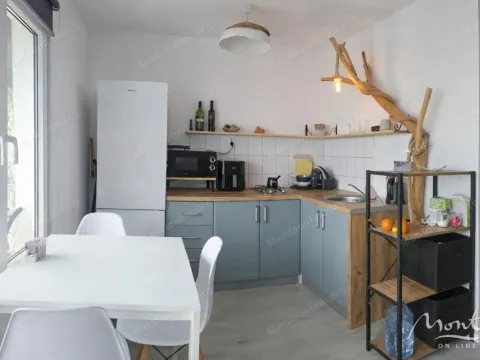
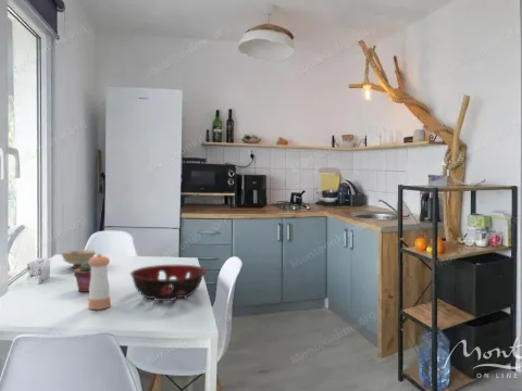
+ pepper shaker [87,253,111,311]
+ bowl [60,249,97,269]
+ decorative bowl [129,264,207,302]
+ potted succulent [73,262,91,293]
